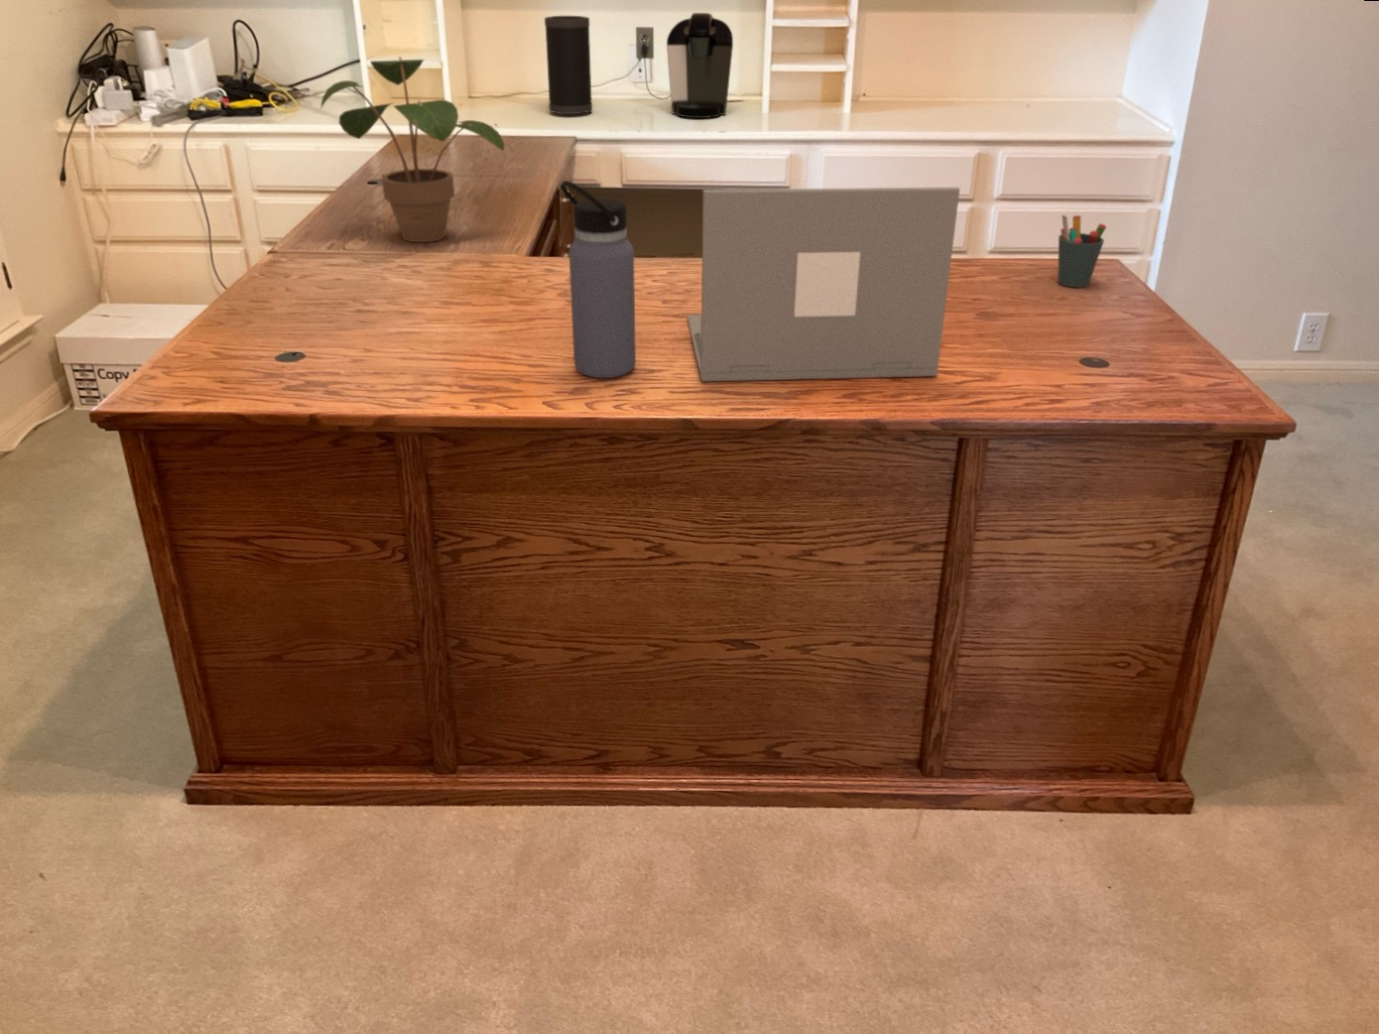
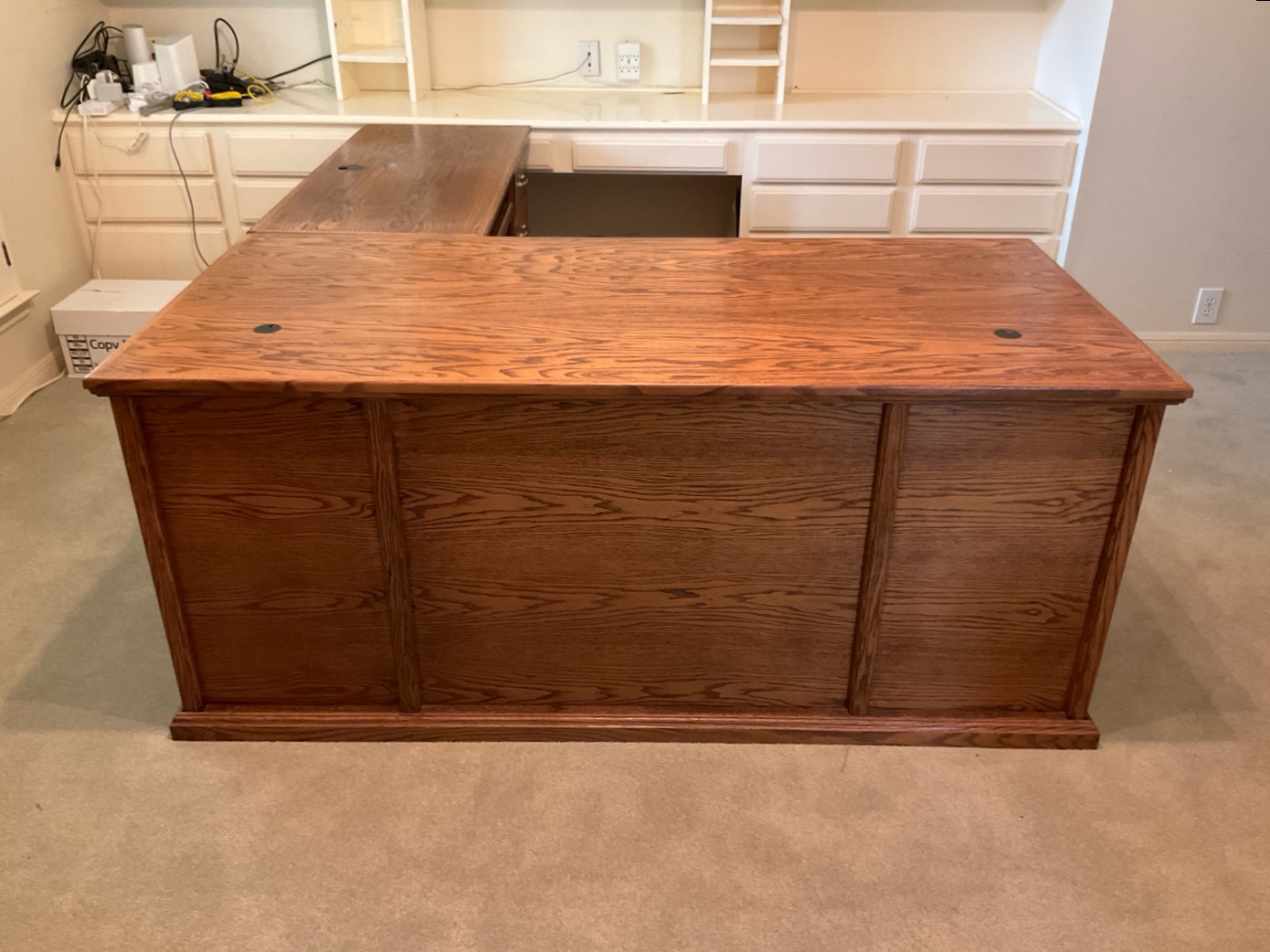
- laptop [686,187,961,382]
- pen holder [1057,213,1108,288]
- water bottle [559,179,637,379]
- potted plant [320,55,505,243]
- coffee maker [635,12,734,119]
- speaker [544,15,593,116]
